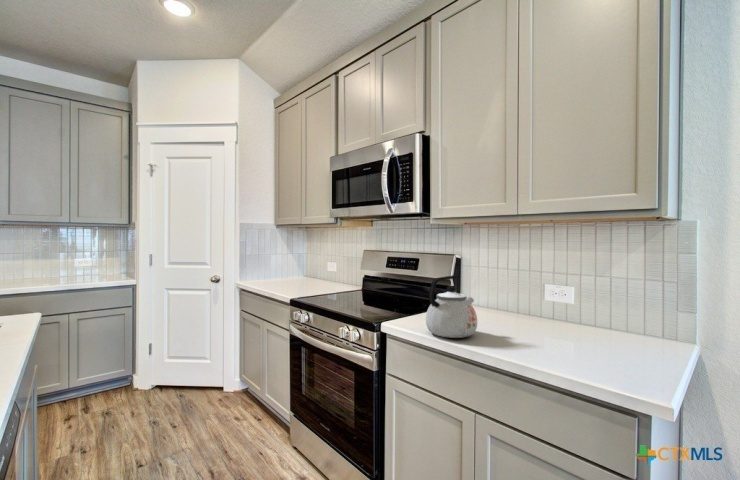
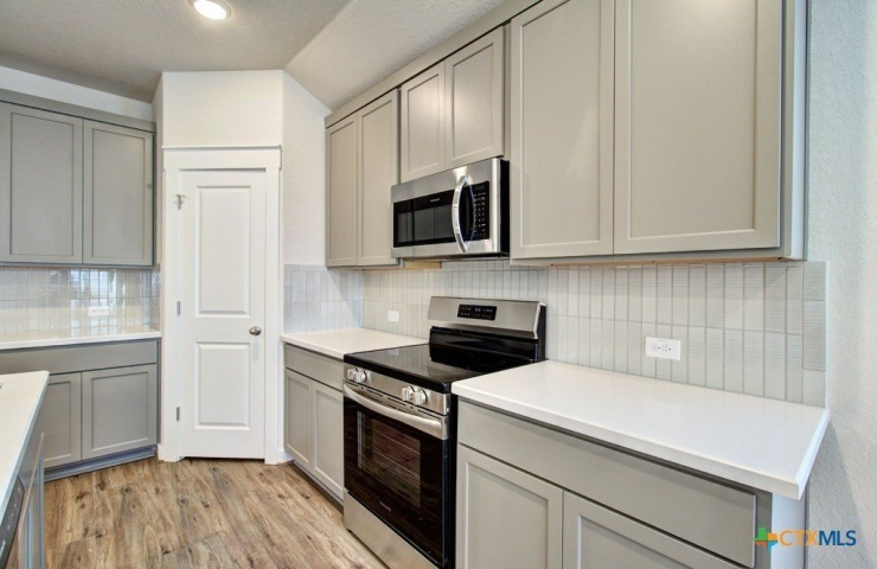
- kettle [425,274,478,339]
